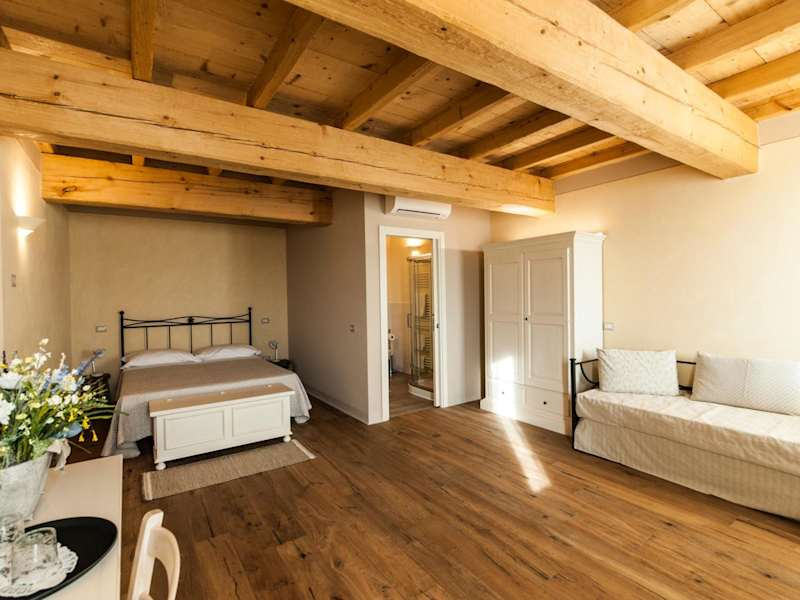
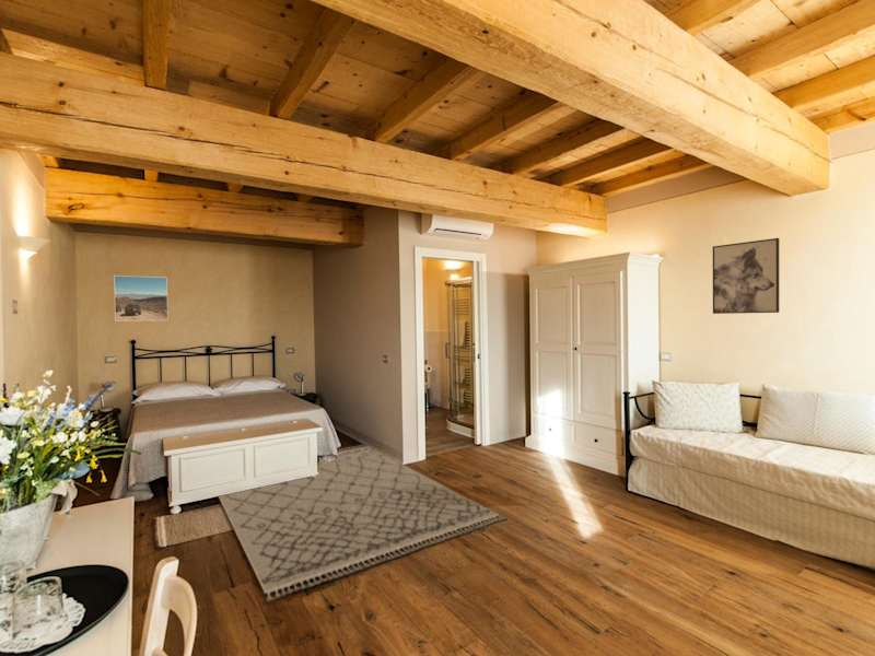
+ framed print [113,274,170,323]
+ rug [218,443,508,604]
+ wall art [712,237,780,315]
